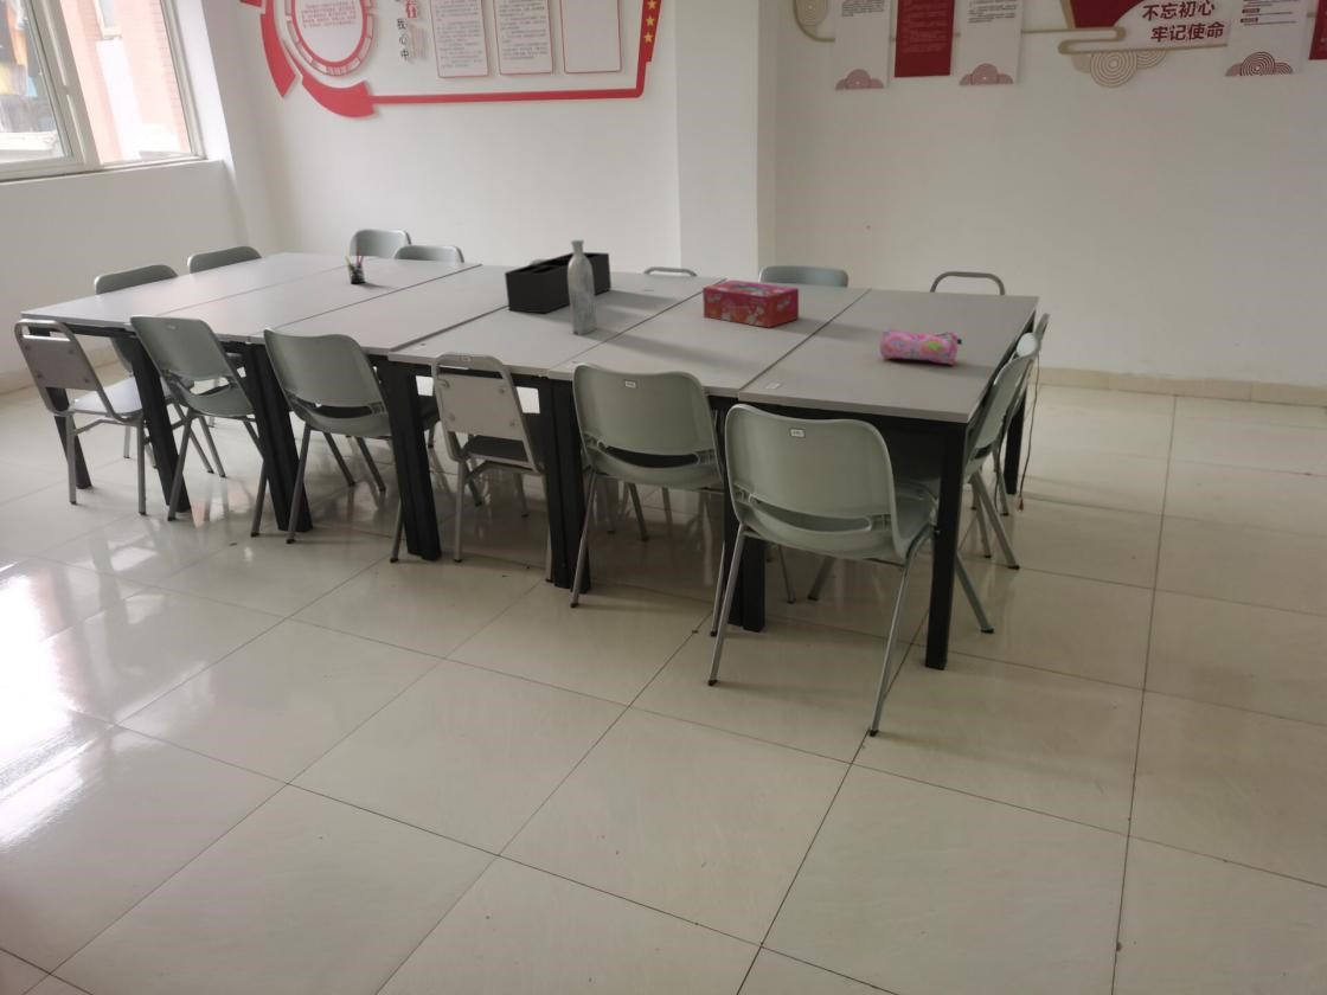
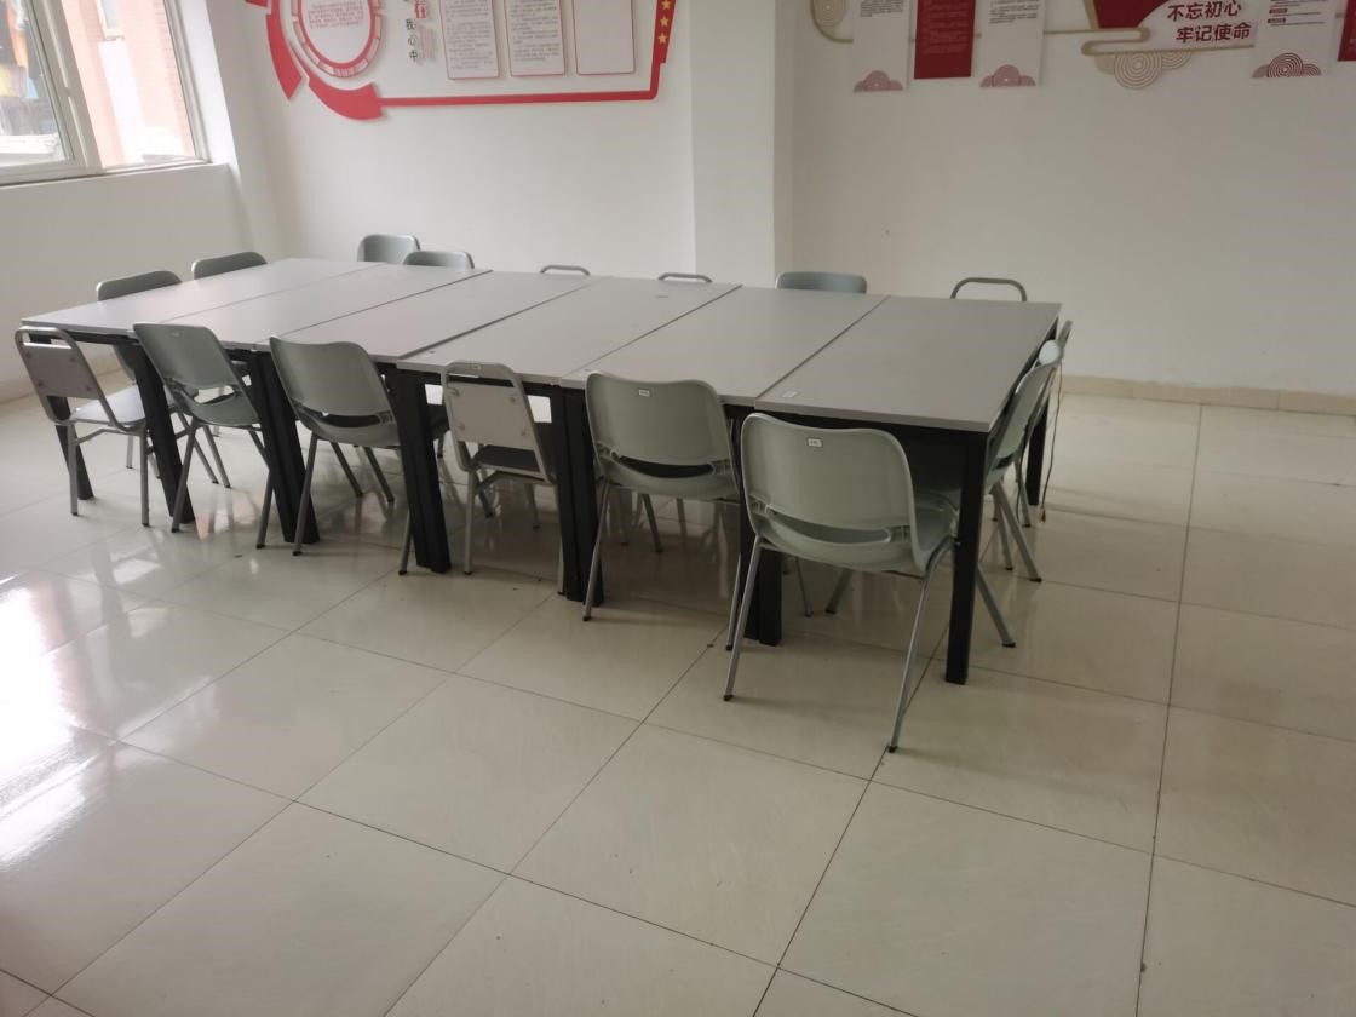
- pen holder [344,250,366,284]
- tissue box [701,280,800,328]
- bottle [568,239,598,336]
- desk organizer [504,251,613,314]
- pencil case [879,327,963,366]
